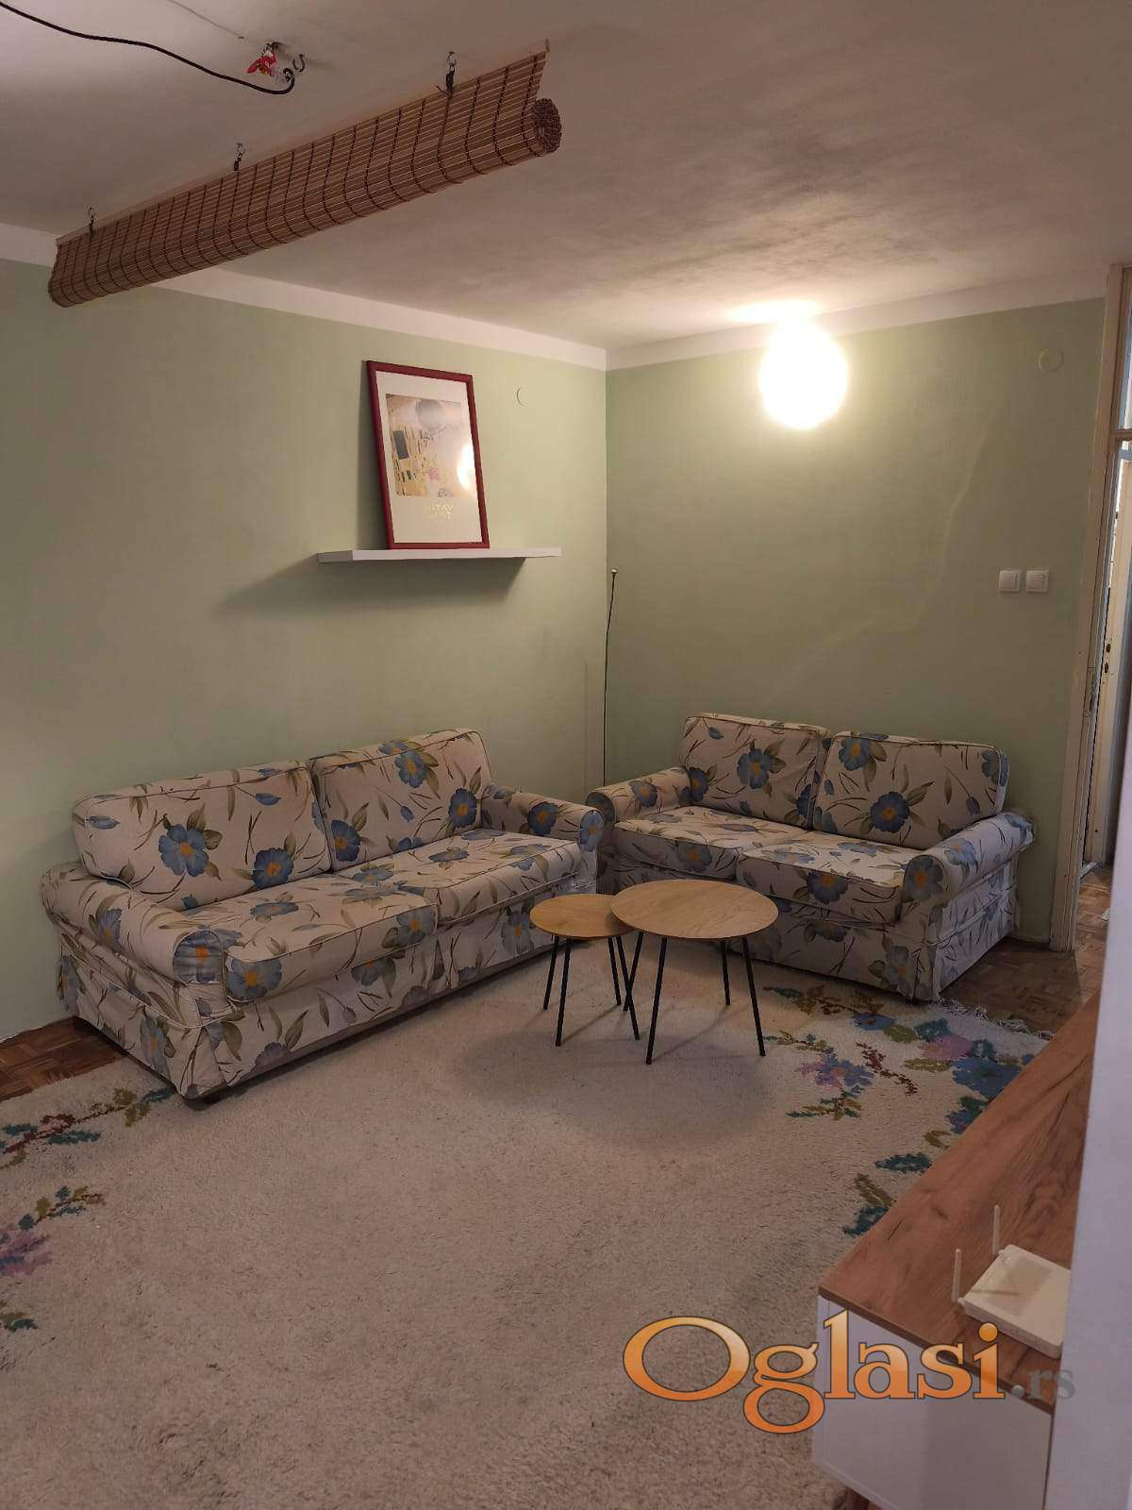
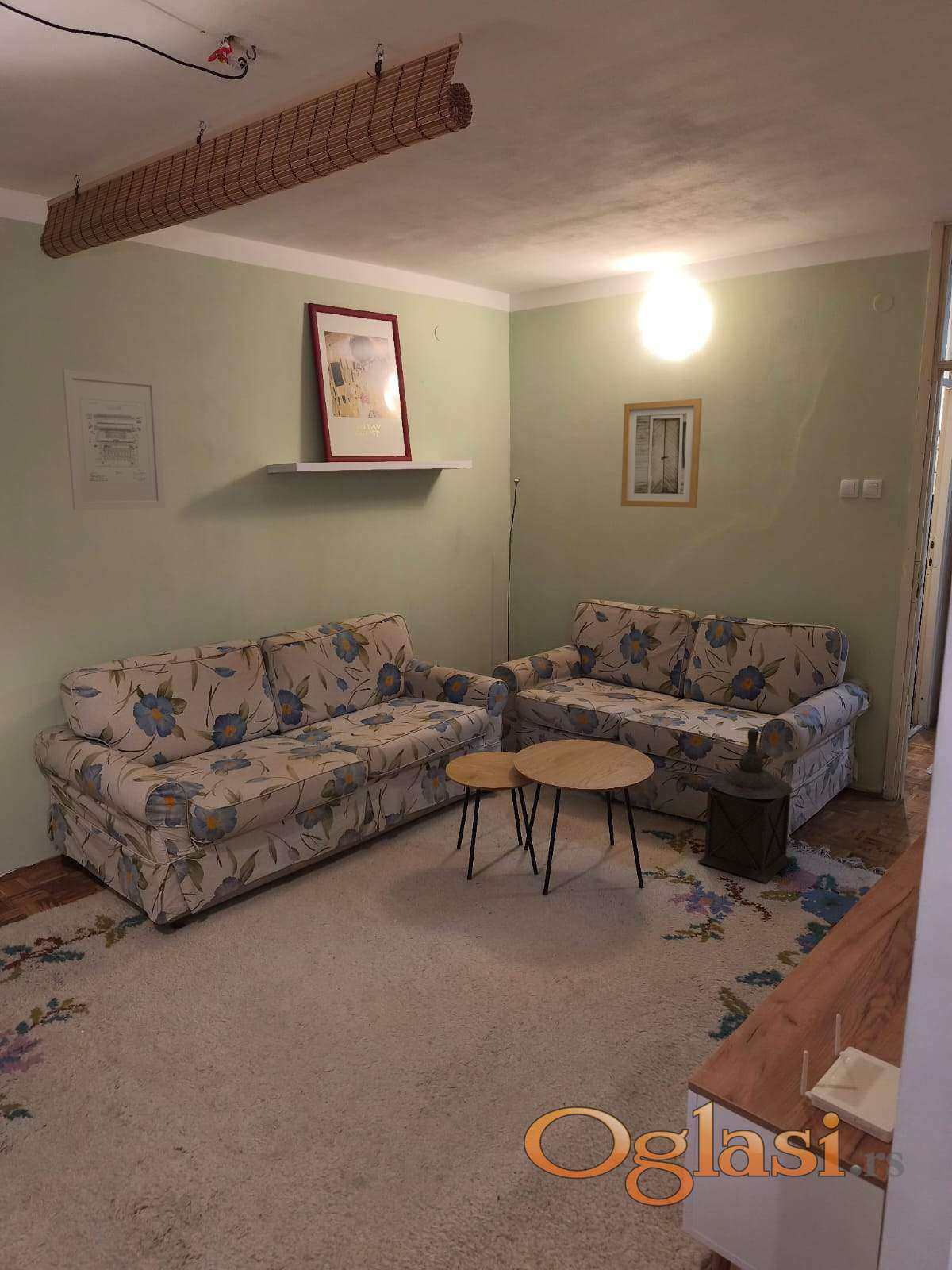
+ wall art [62,368,166,510]
+ wall art [620,398,703,509]
+ lantern [697,729,793,883]
